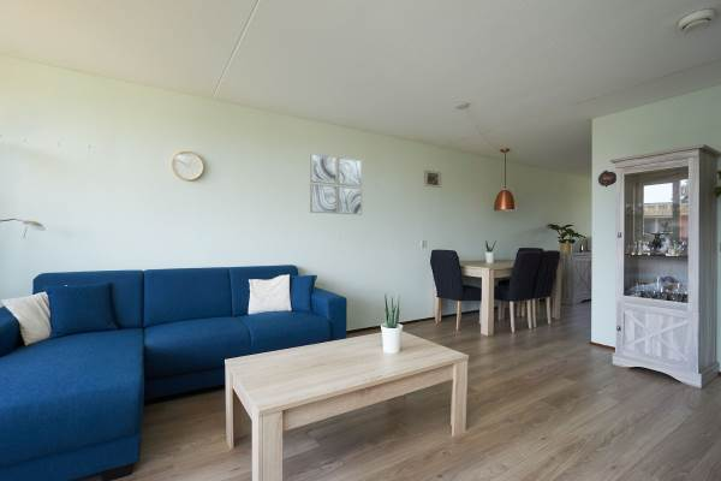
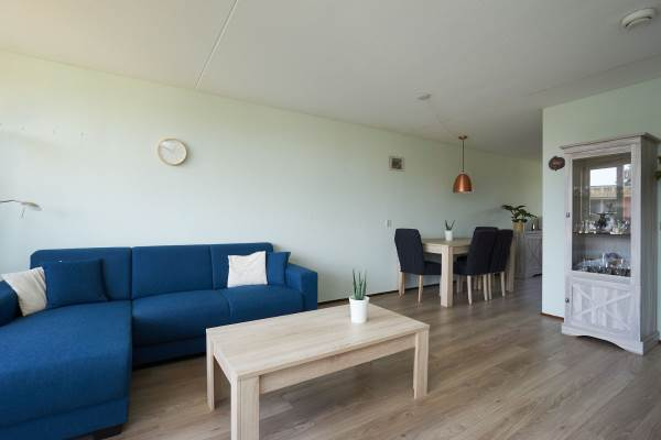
- wall art [309,152,363,216]
